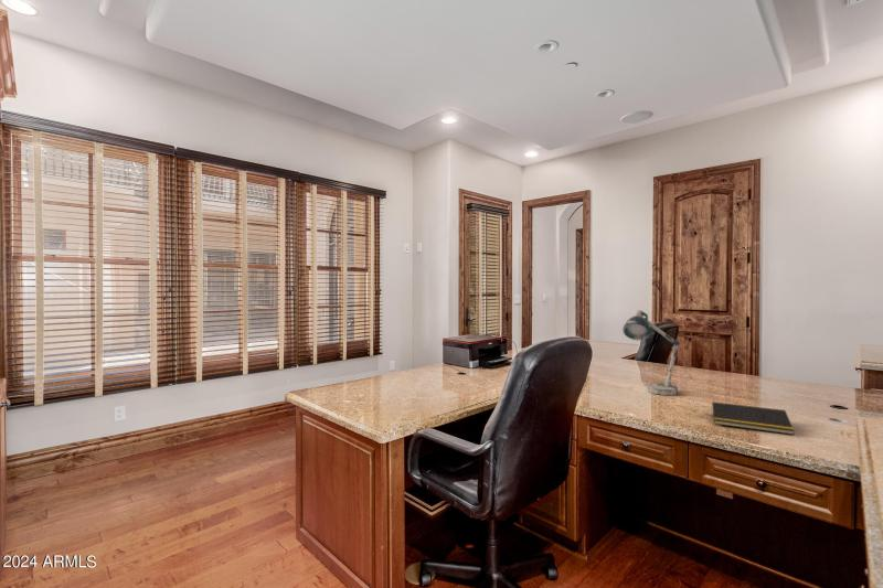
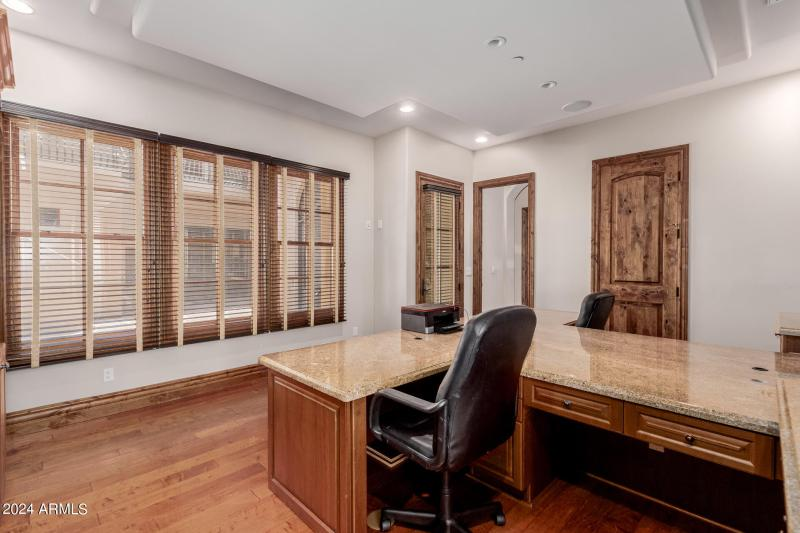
- desk lamp [621,309,680,396]
- notepad [710,400,795,436]
